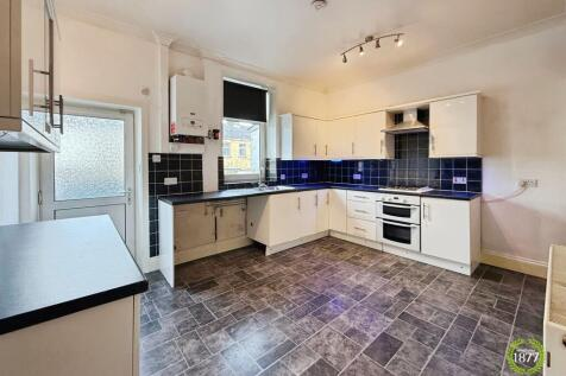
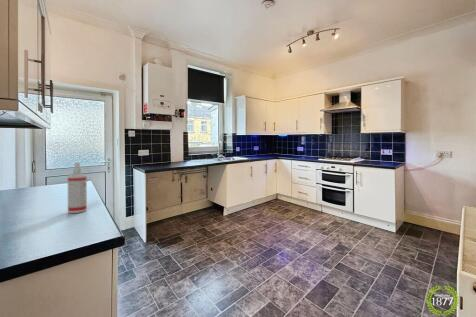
+ spray bottle [67,162,88,214]
